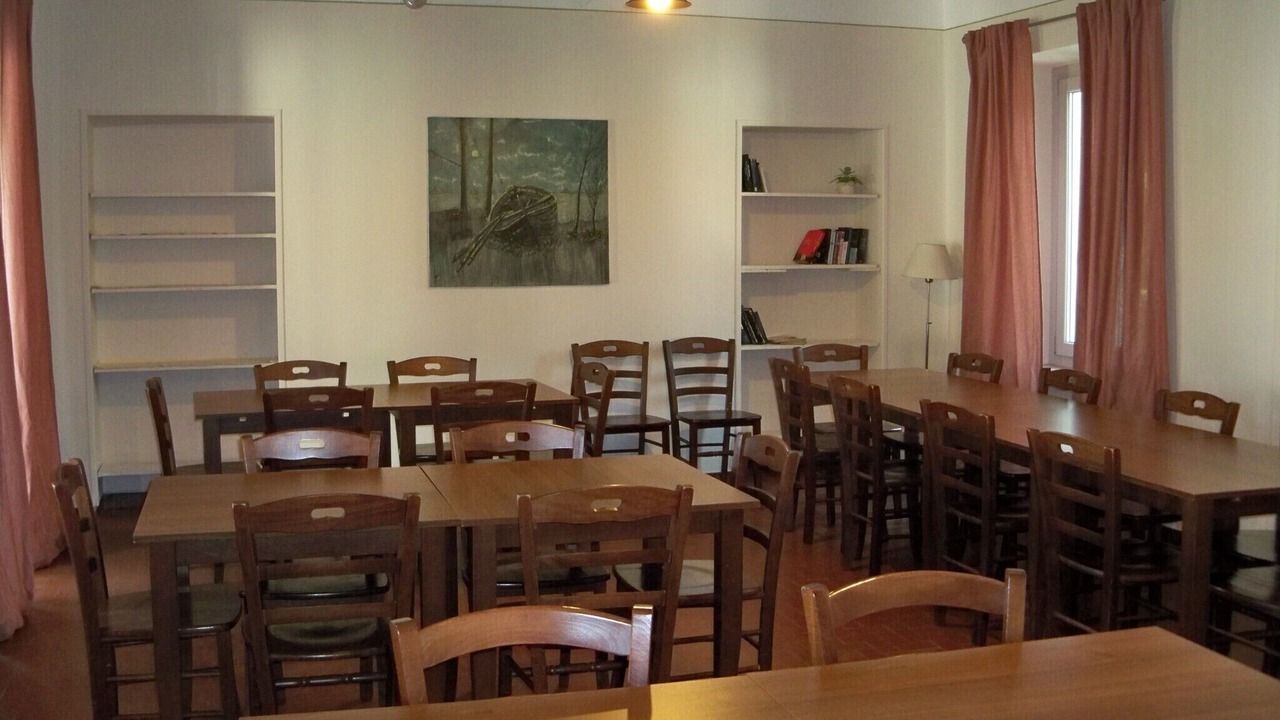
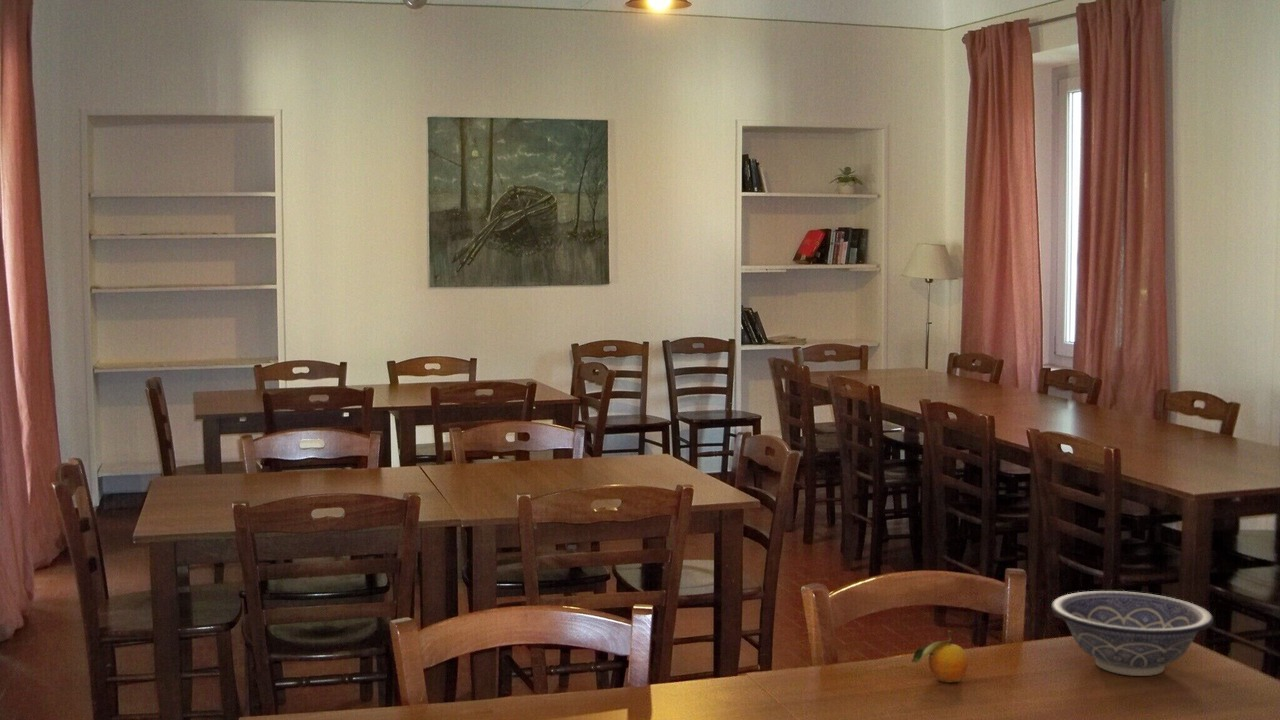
+ fruit [909,629,969,683]
+ decorative bowl [1050,590,1215,677]
